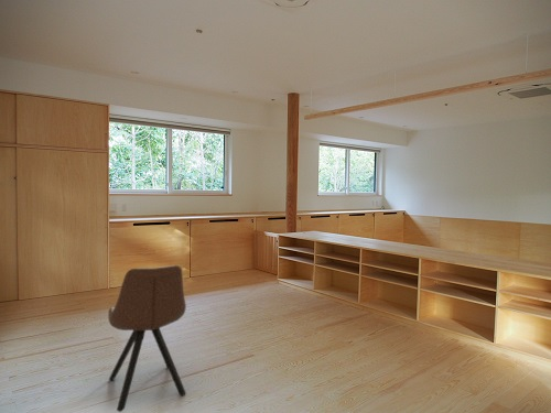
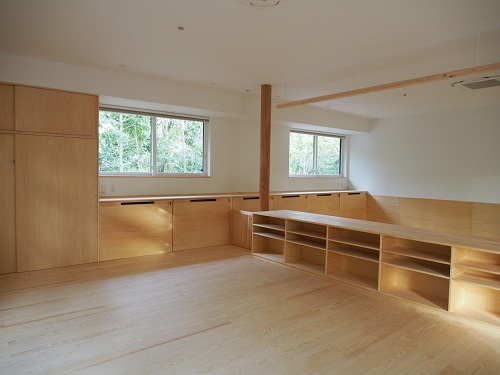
- chair [107,264,187,413]
